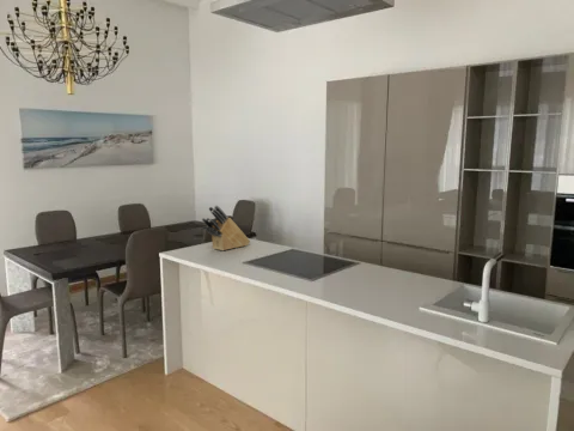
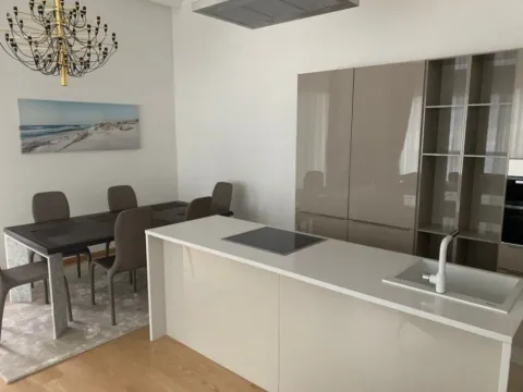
- knife block [201,205,251,251]
